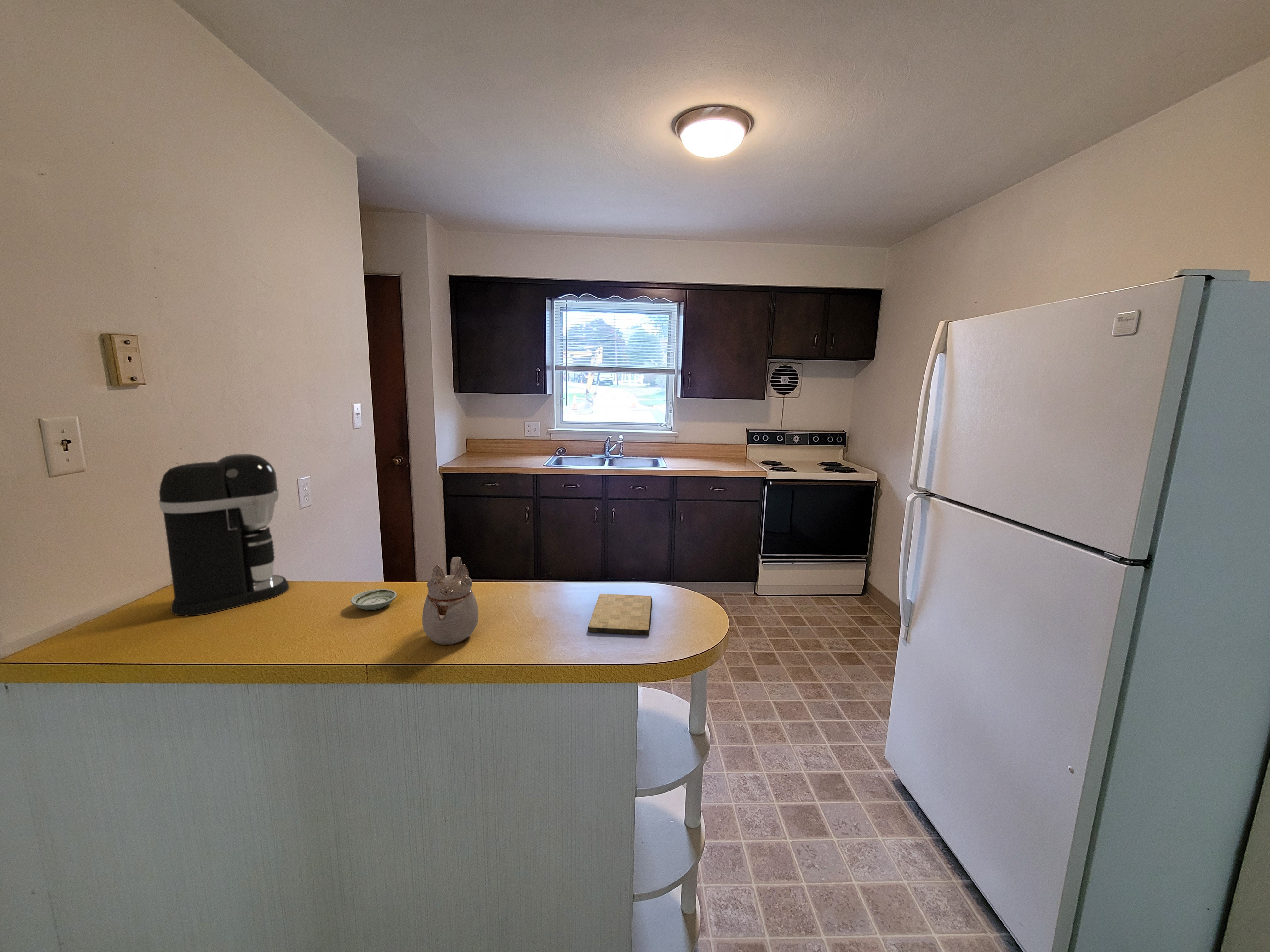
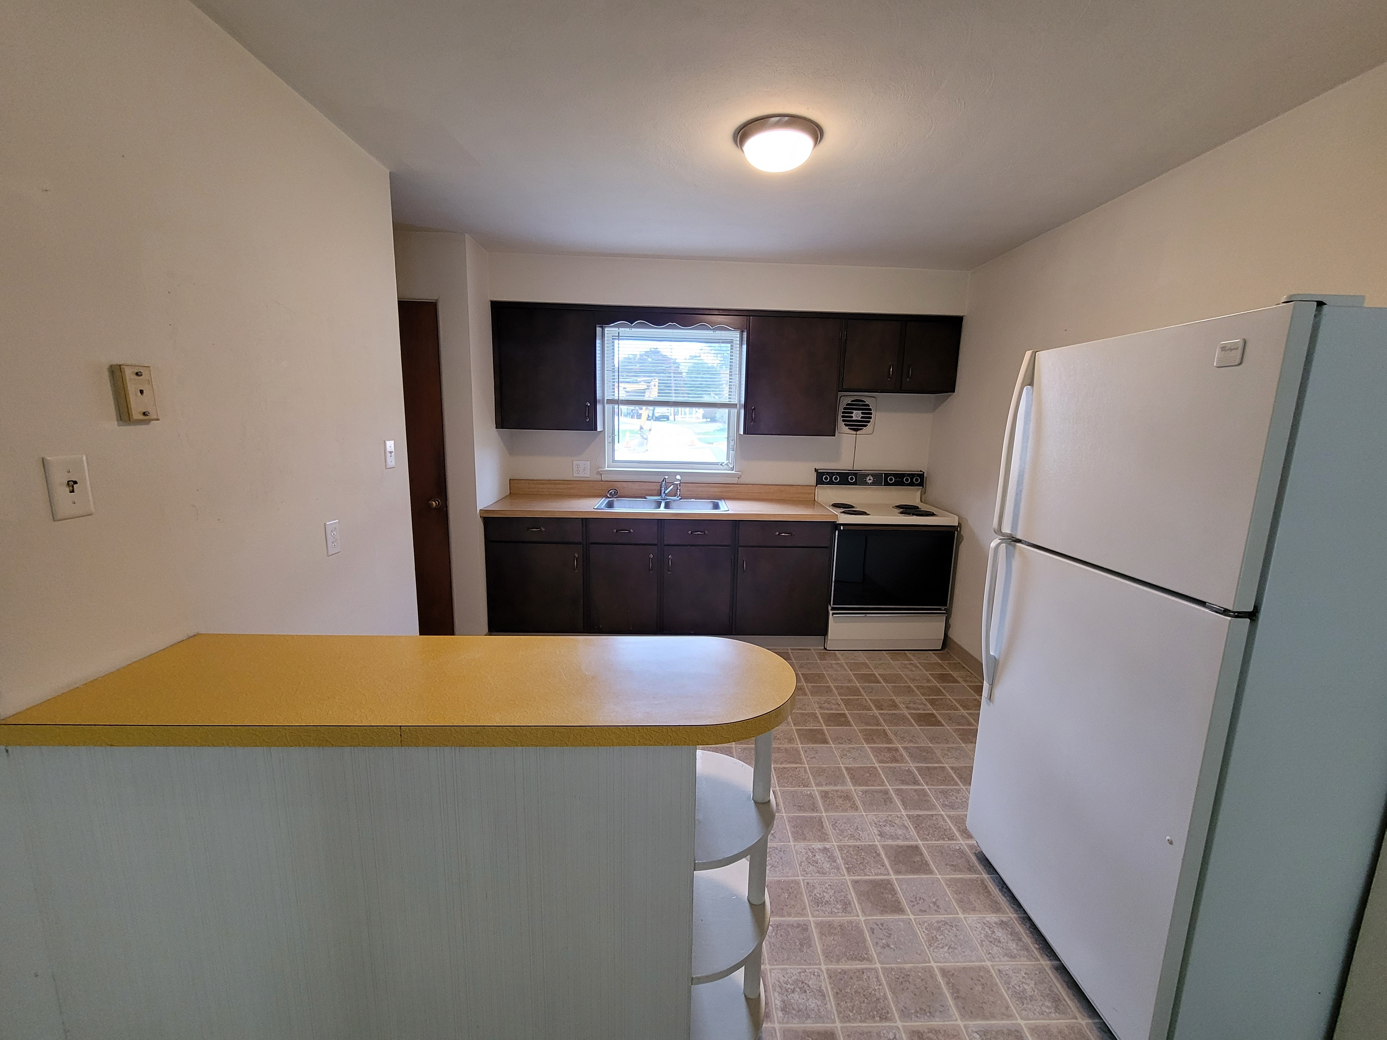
- cutting board [588,593,653,635]
- saucer [350,589,397,611]
- coffee maker [158,453,289,616]
- teapot [422,556,479,645]
